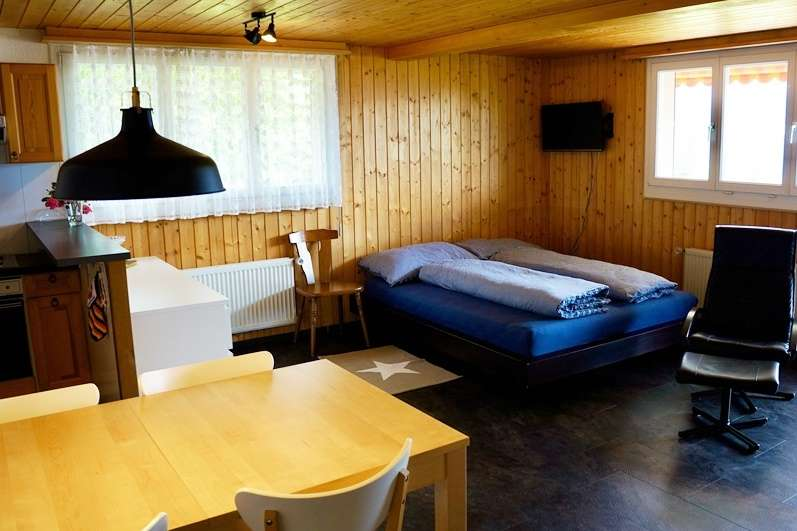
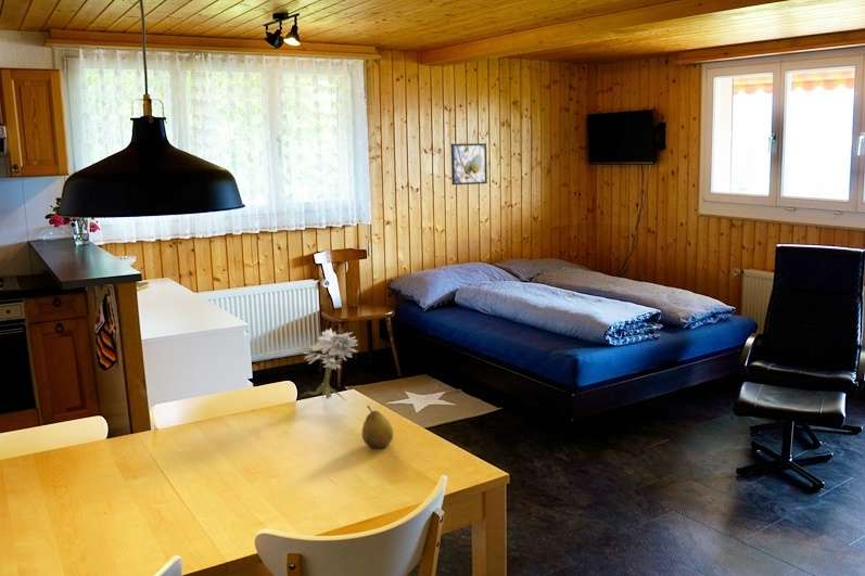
+ bonsai tree [301,327,360,401]
+ fruit [361,405,394,449]
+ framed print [450,142,488,187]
